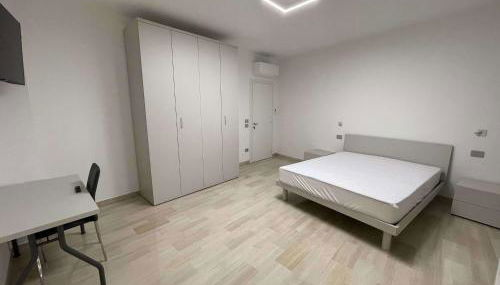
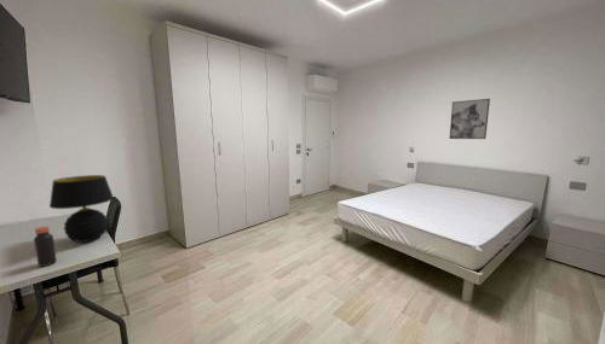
+ wall art [449,98,491,140]
+ table lamp [48,174,115,244]
+ bottle [33,225,58,268]
